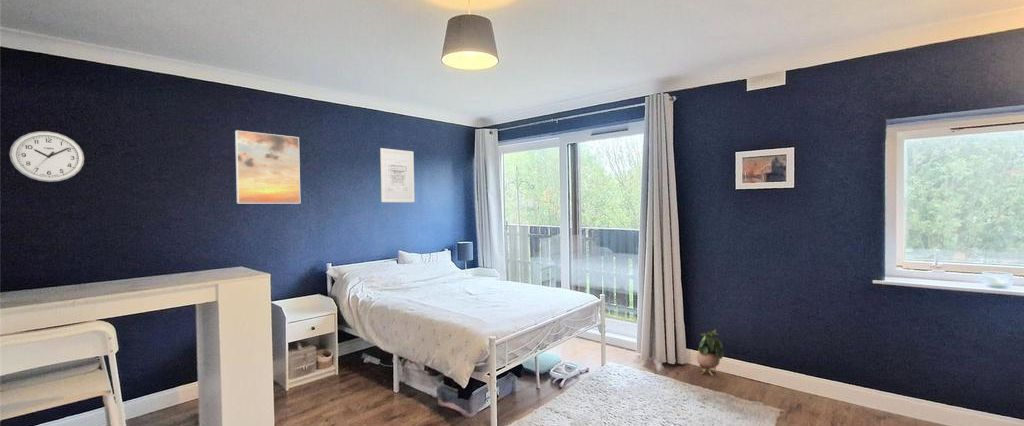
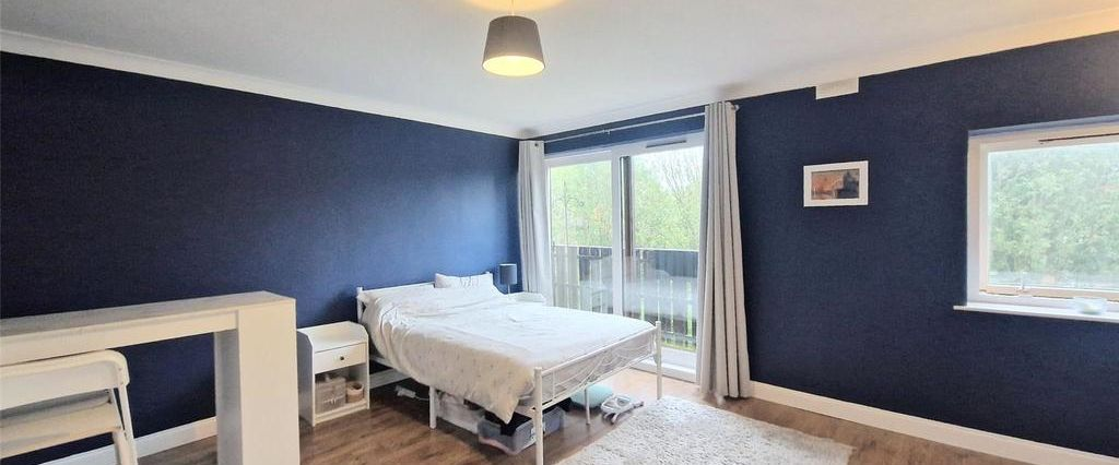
- potted plant [696,329,725,378]
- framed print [234,129,301,204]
- wall clock [9,130,85,183]
- wall art [379,147,415,203]
